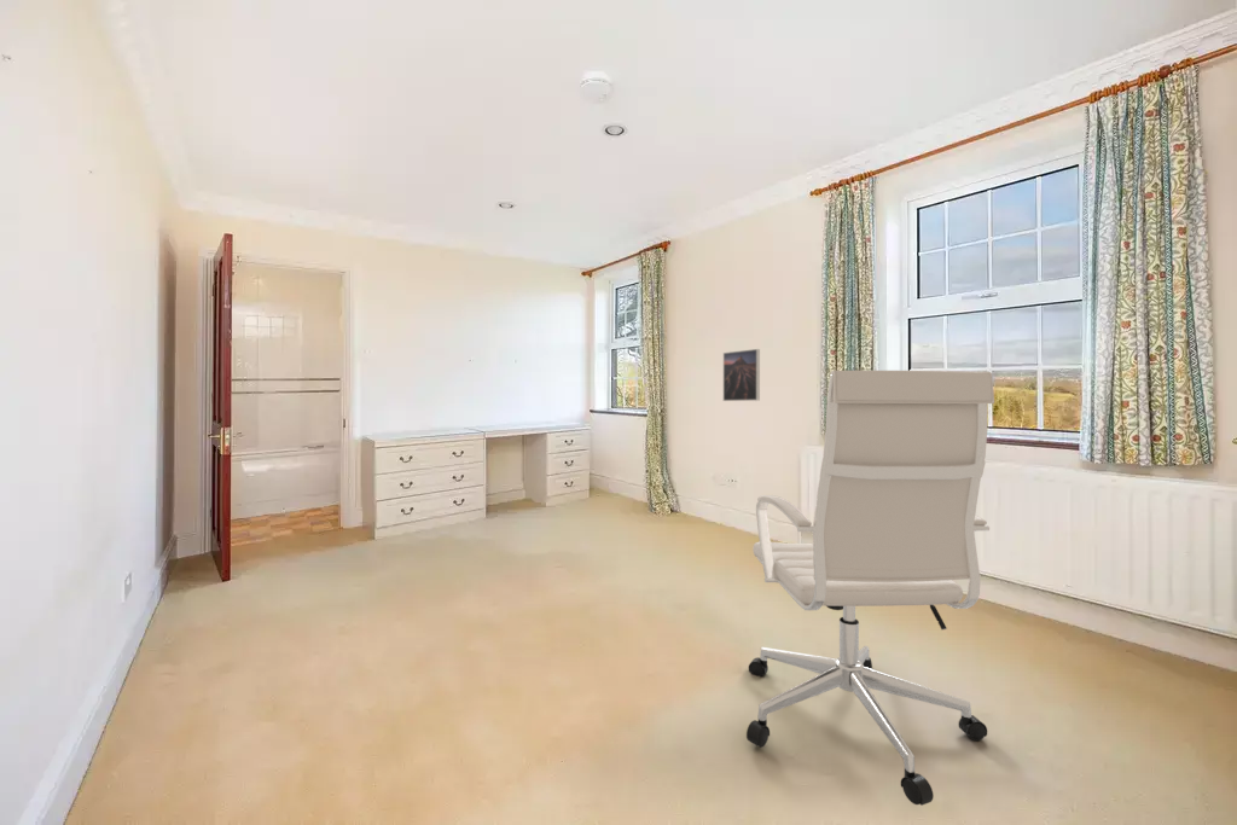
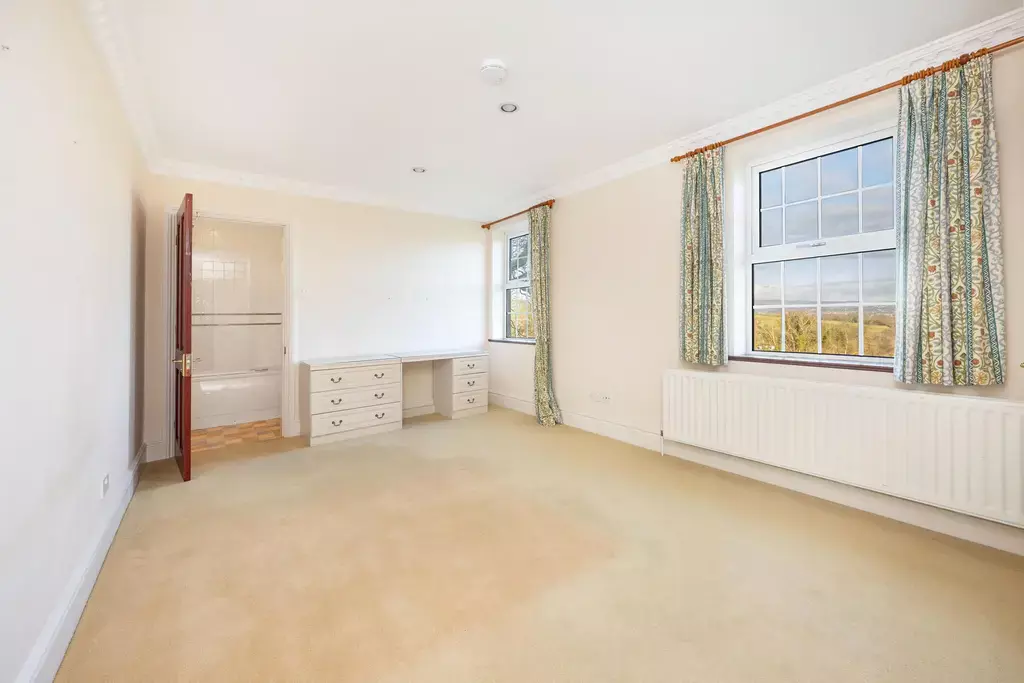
- chair [745,370,995,807]
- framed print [722,348,761,402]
